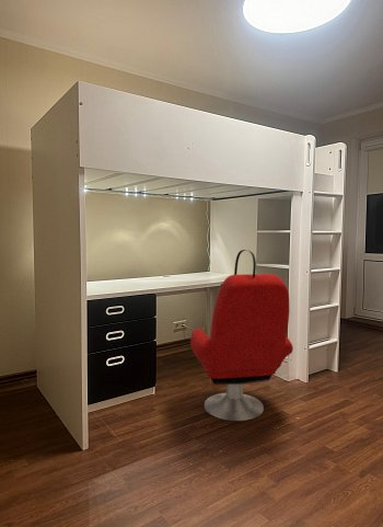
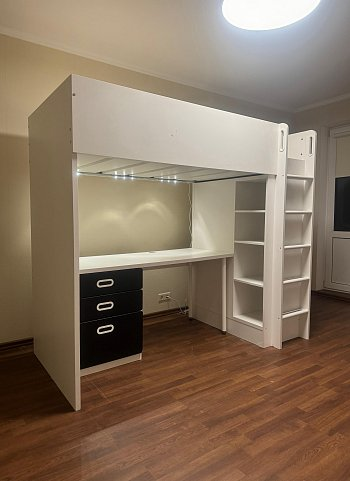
- office chair [189,249,294,422]
